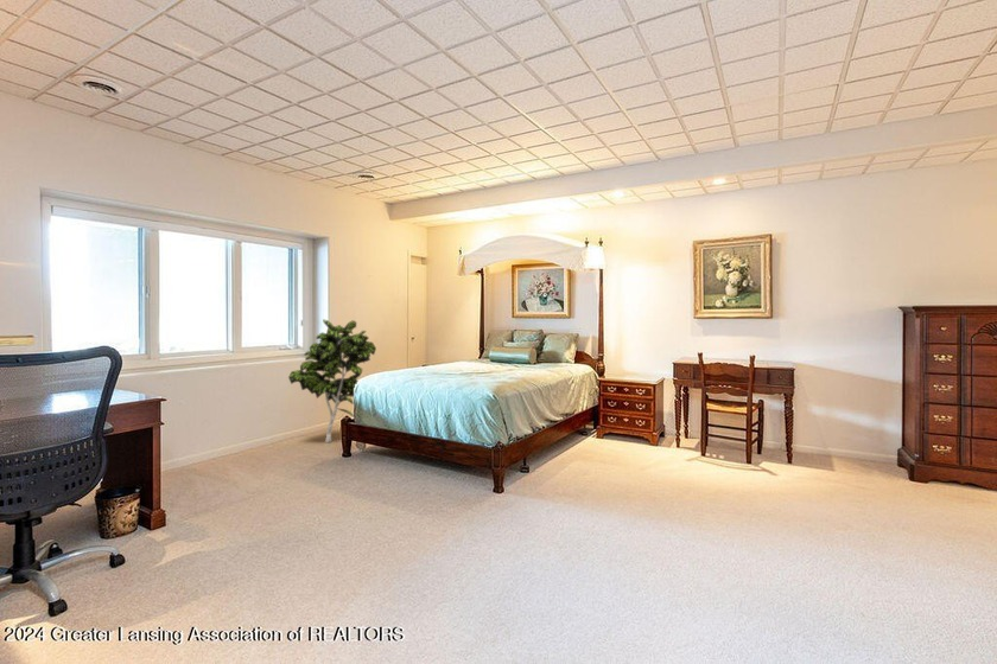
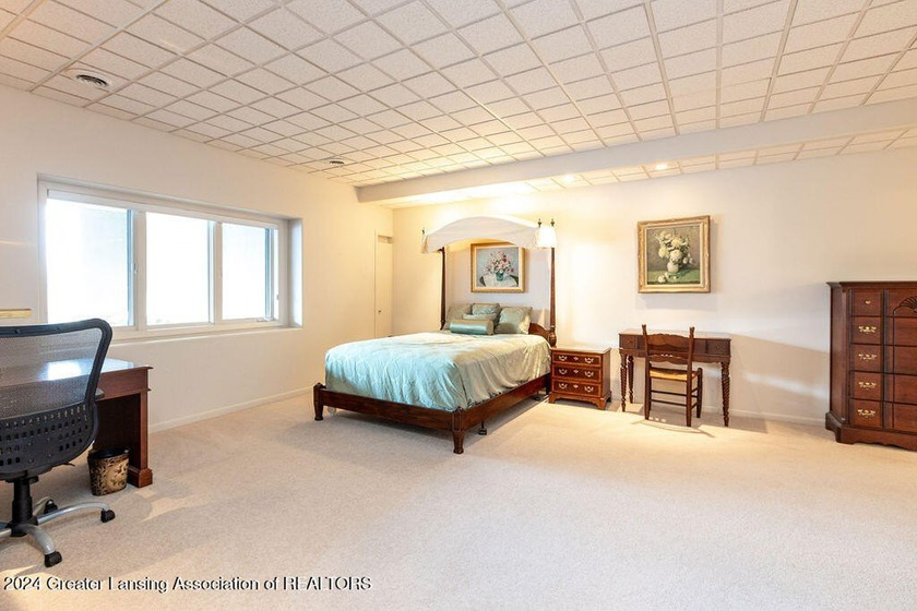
- indoor plant [287,318,377,443]
